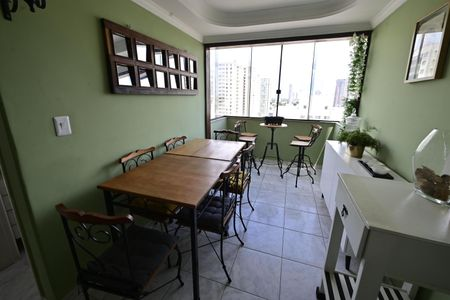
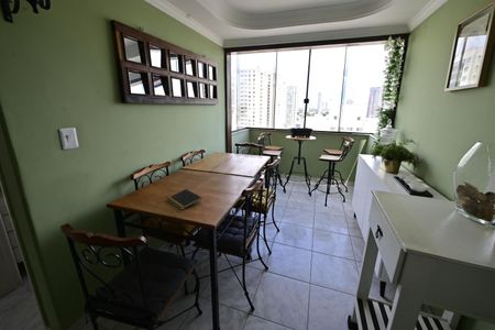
+ notepad [166,188,204,211]
